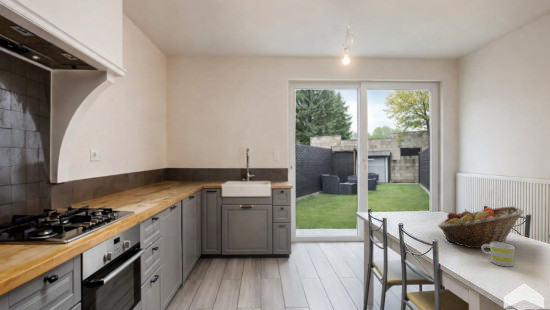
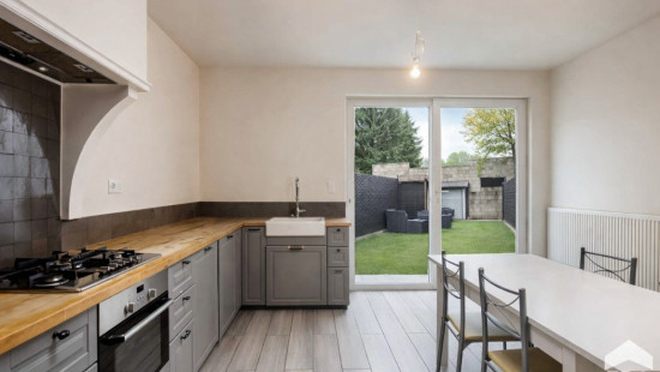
- mug [481,242,515,268]
- fruit basket [437,205,524,250]
